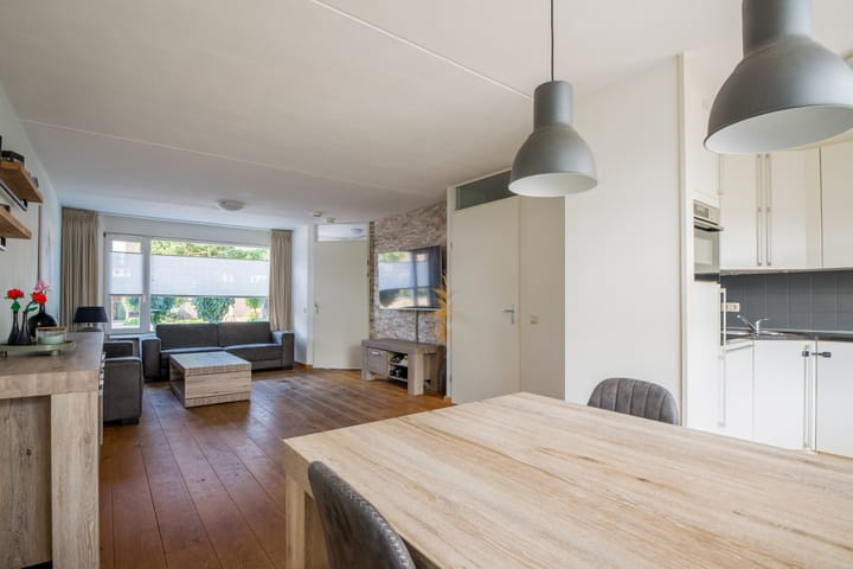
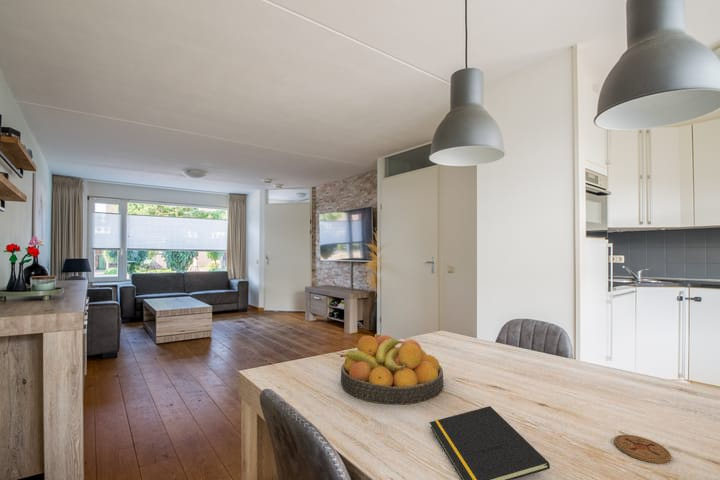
+ fruit bowl [339,334,445,406]
+ coaster [613,434,672,464]
+ notepad [429,405,551,480]
